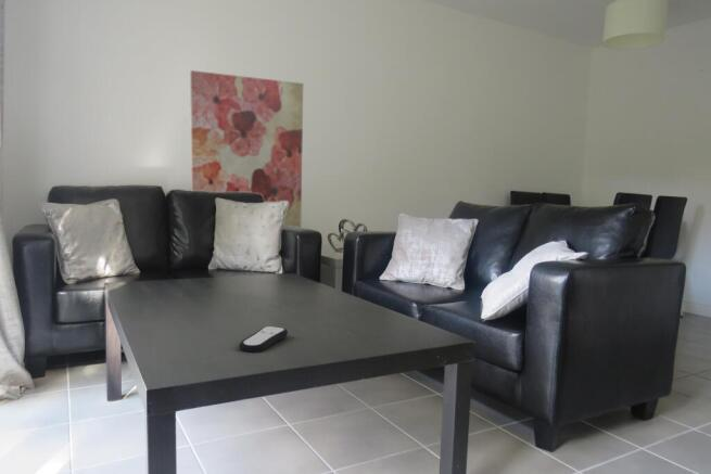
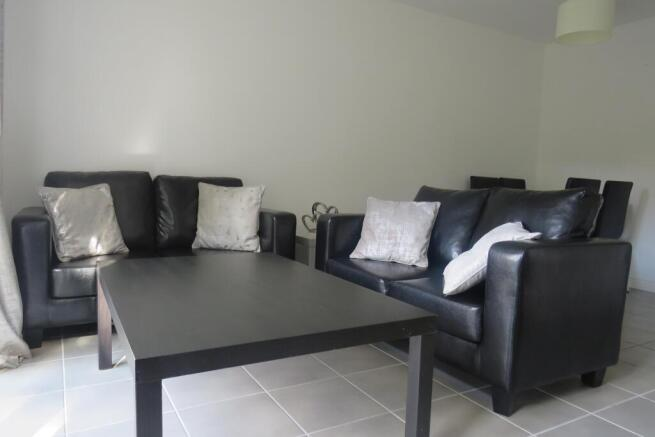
- remote control [238,325,289,354]
- wall art [189,69,304,229]
